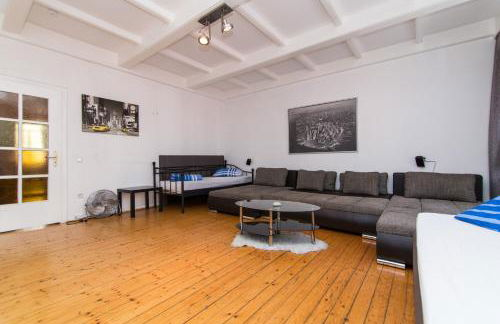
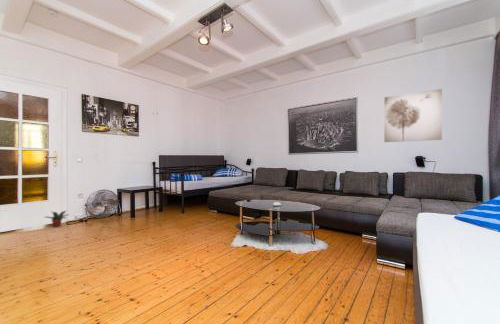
+ potted plant [43,210,70,228]
+ wall art [383,88,443,143]
